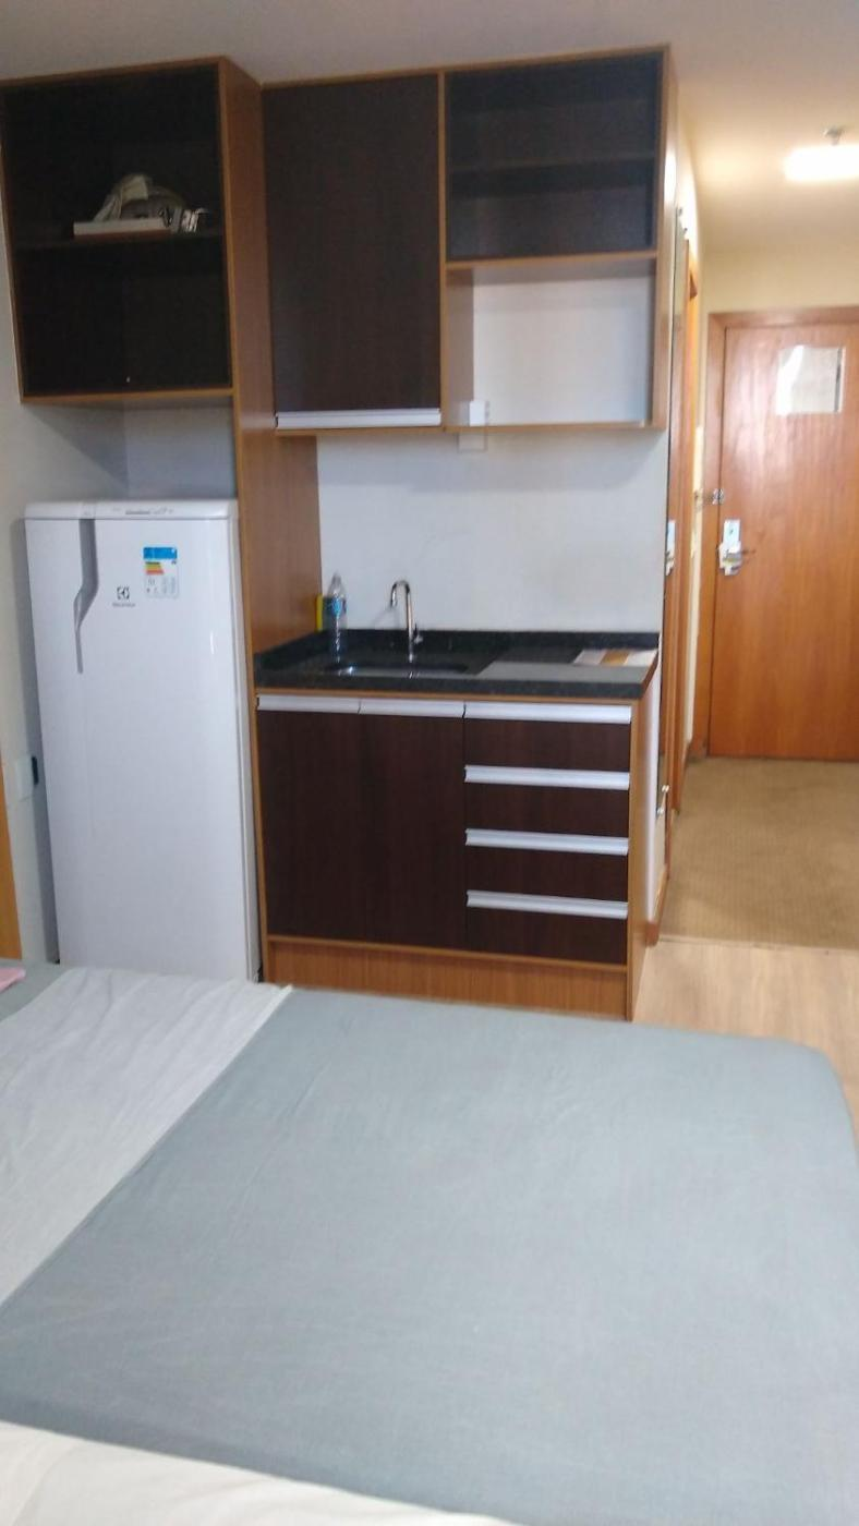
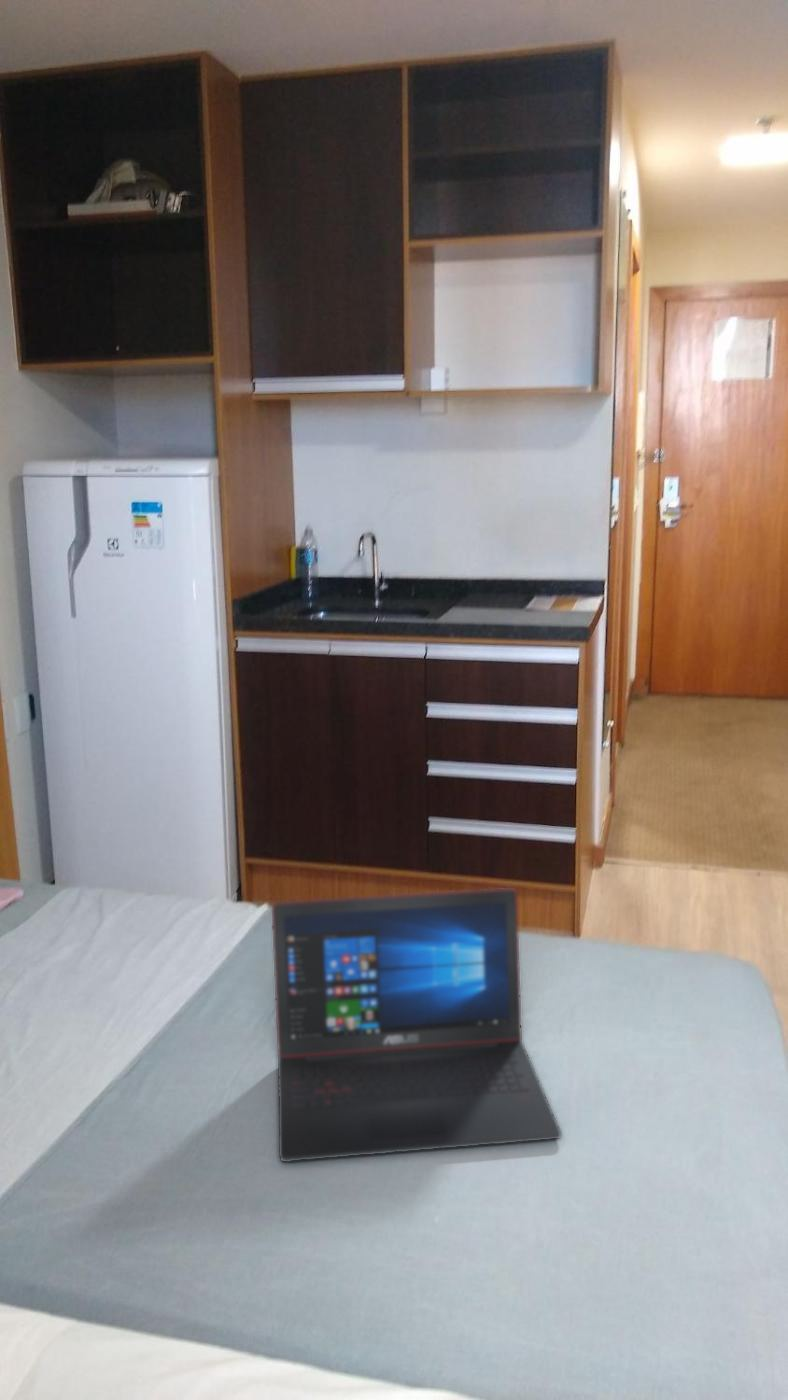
+ laptop [271,887,562,1163]
